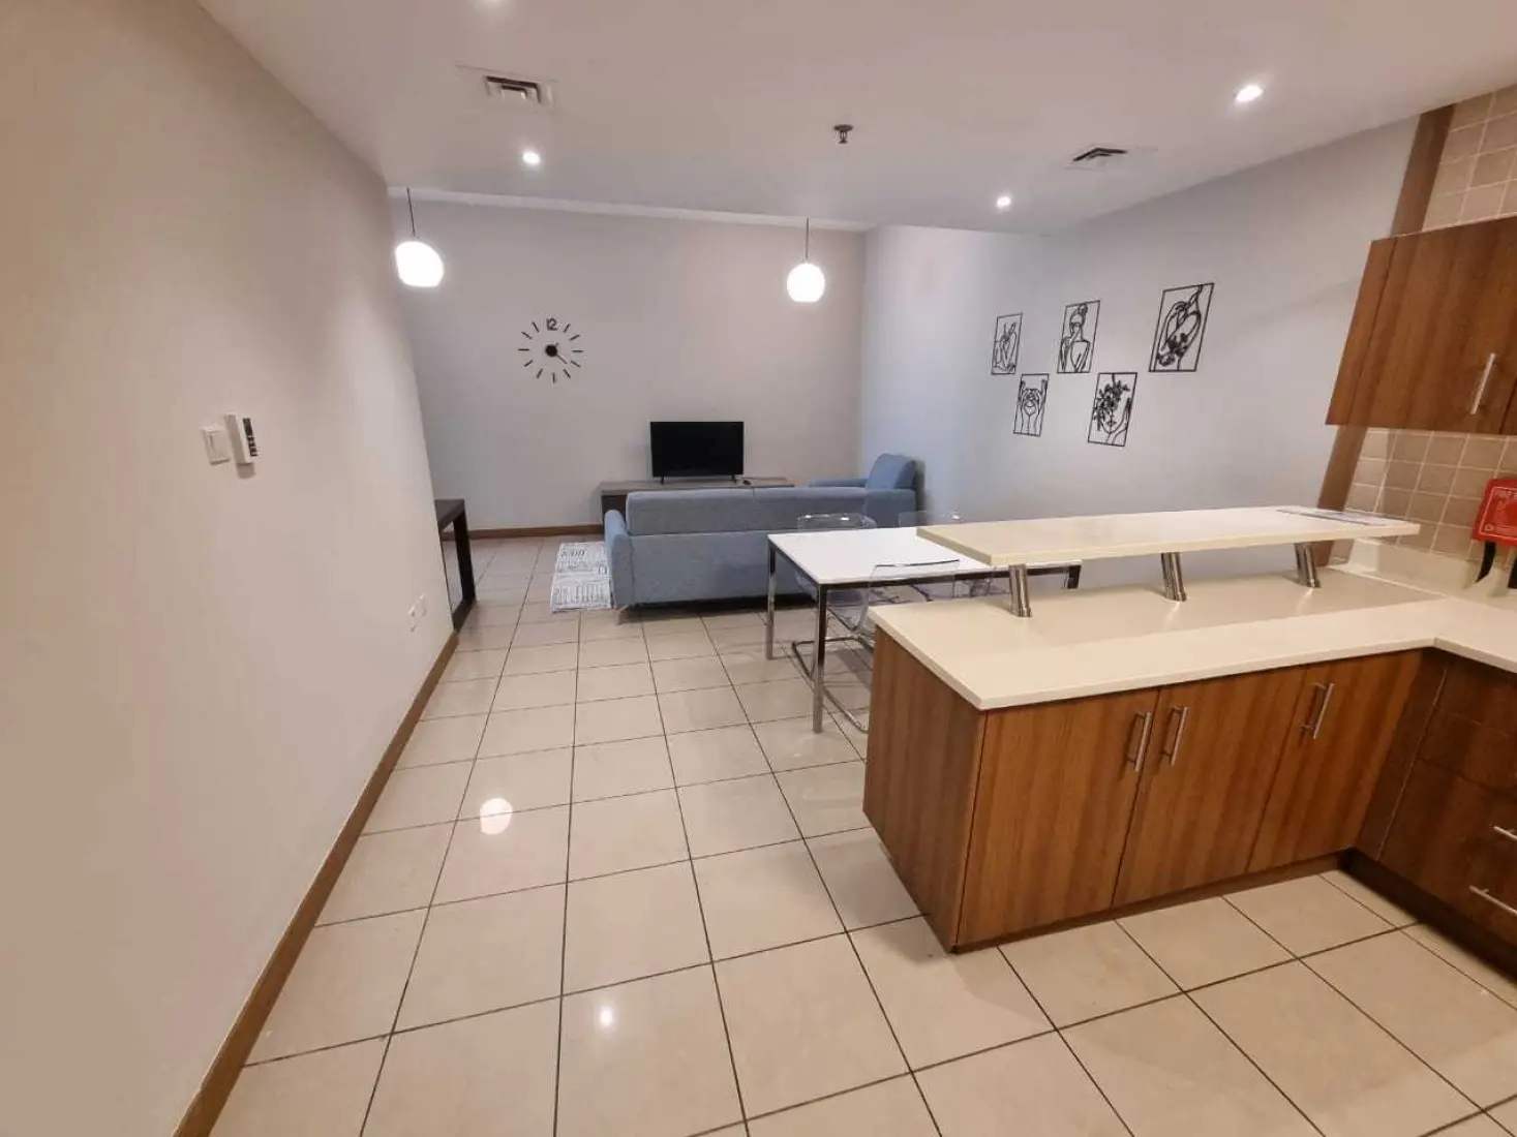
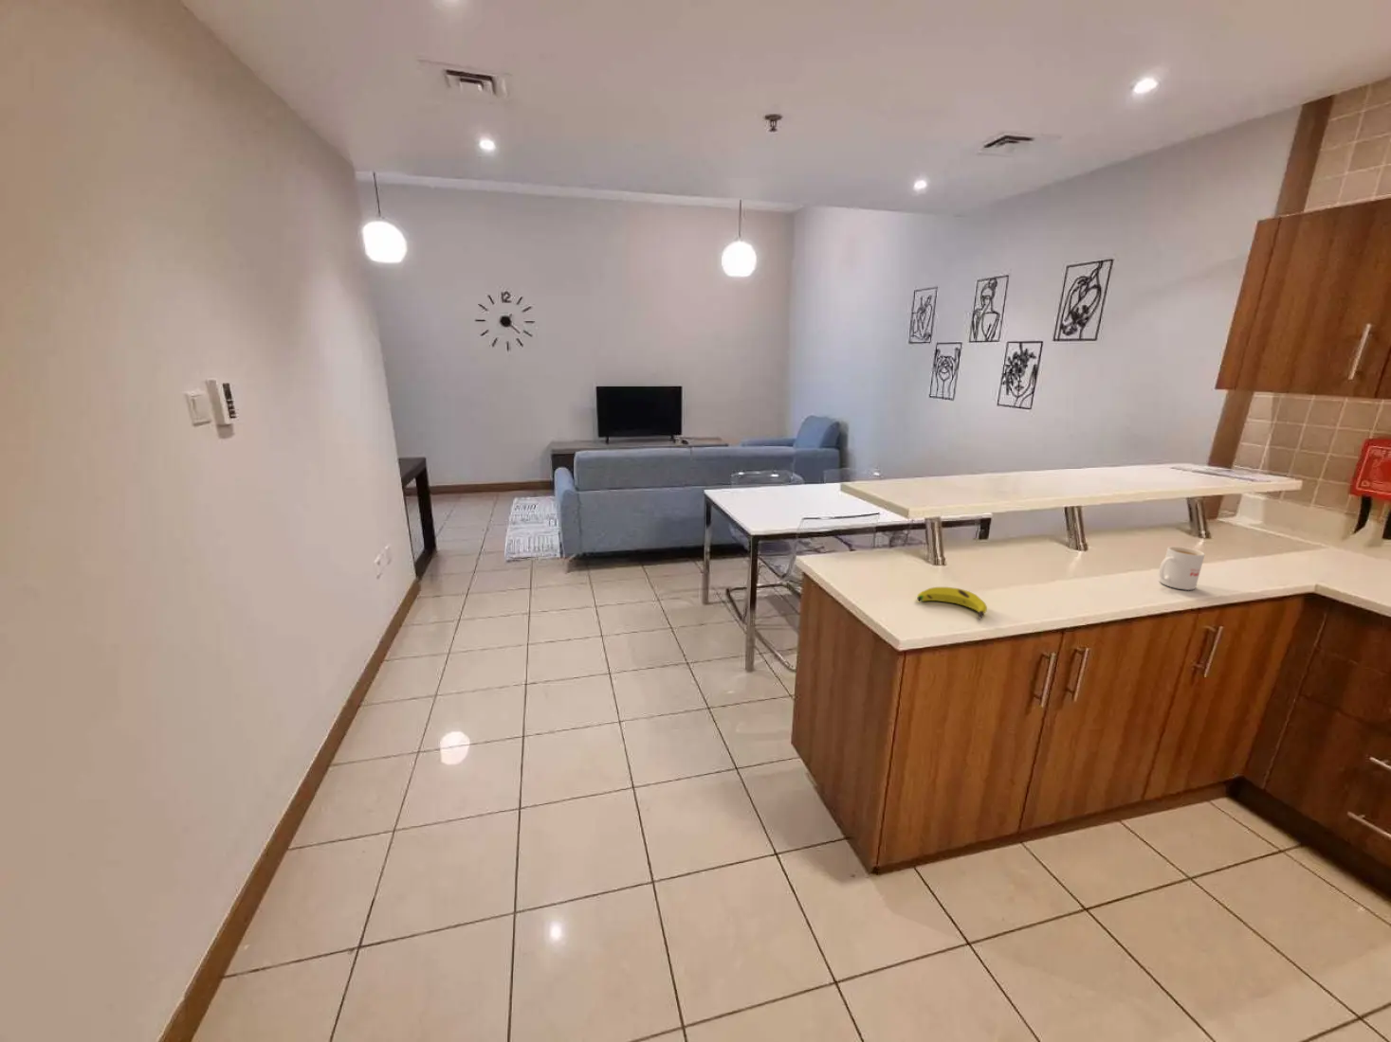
+ banana [916,587,988,621]
+ mug [1159,546,1206,591]
